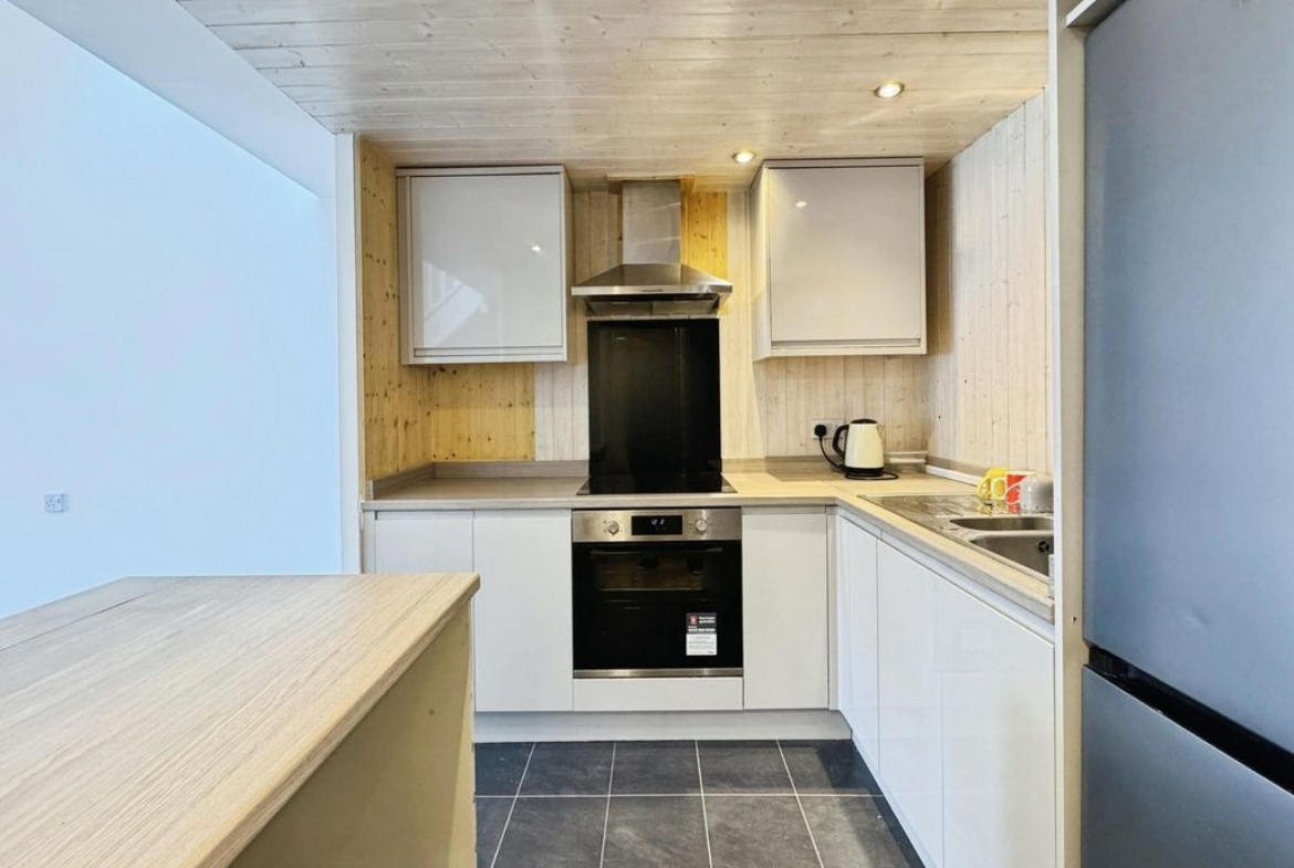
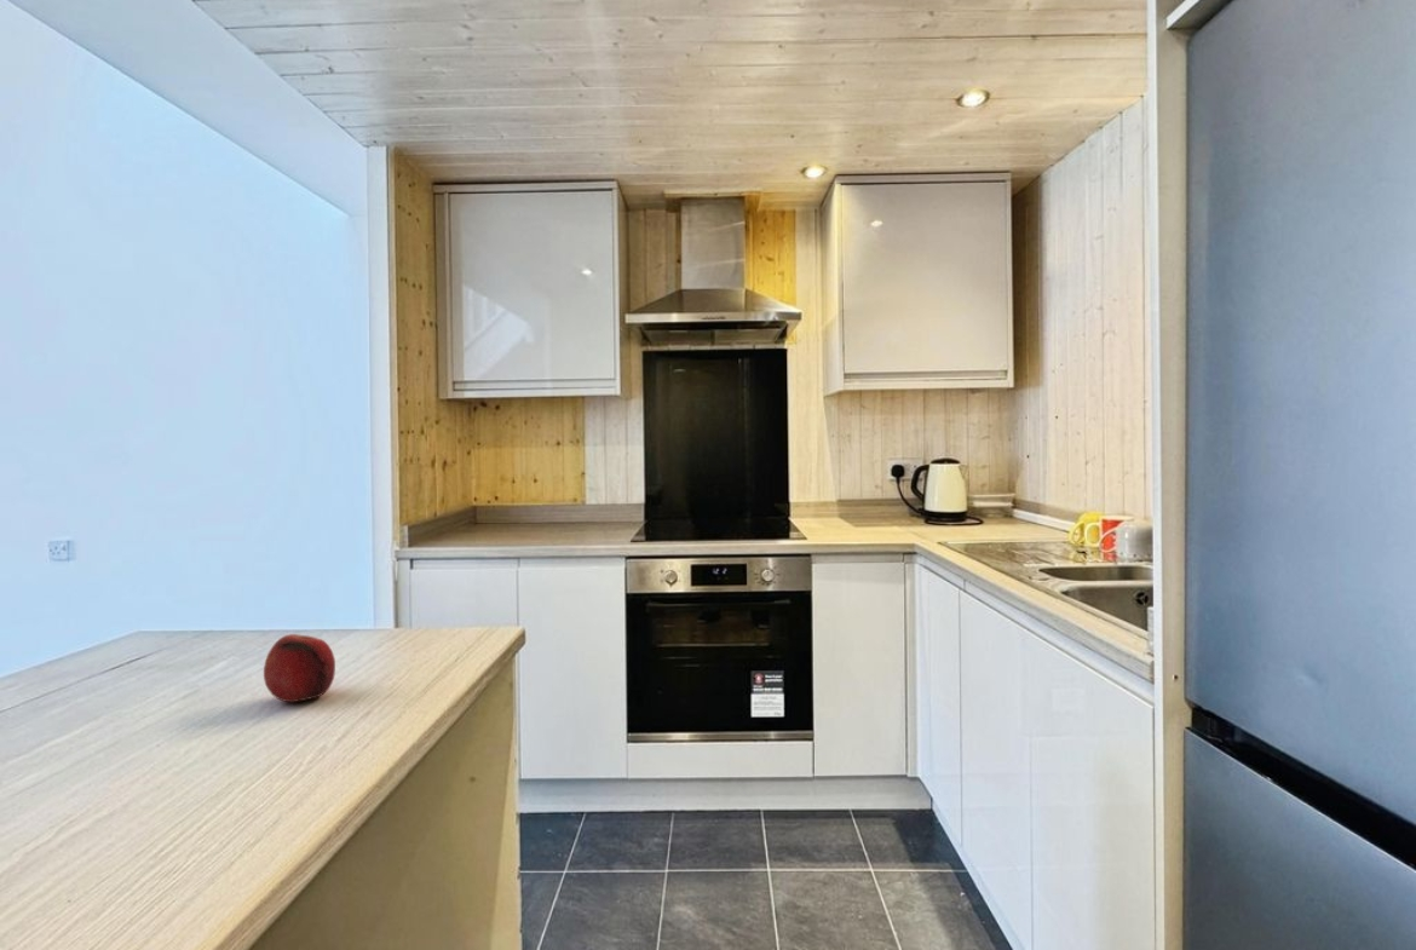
+ fruit [263,633,336,703]
